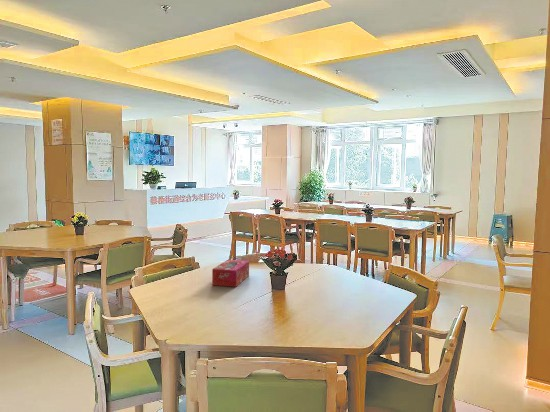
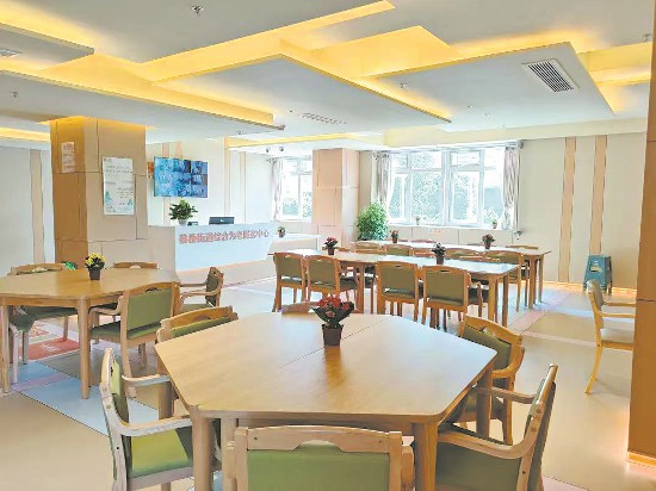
- tissue box [211,259,250,288]
